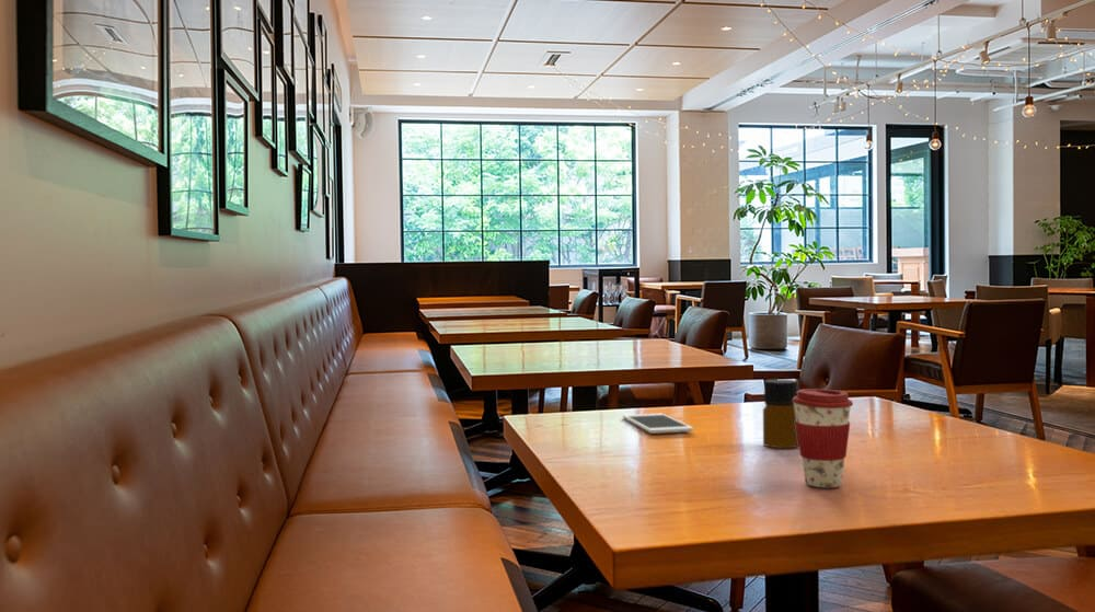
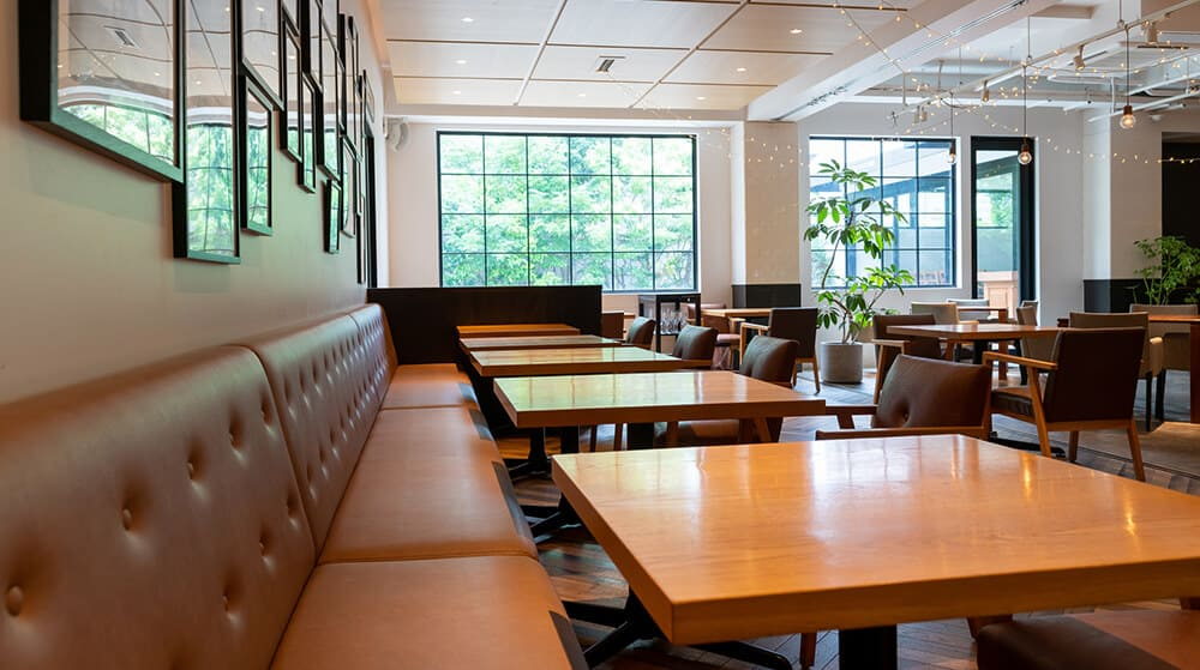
- bottle [762,379,799,449]
- cell phone [622,413,694,435]
- coffee cup [793,388,854,488]
